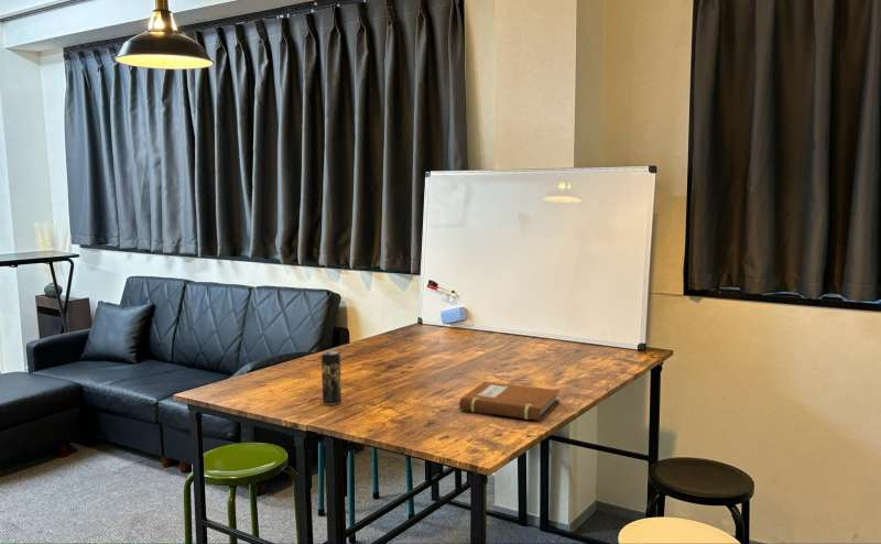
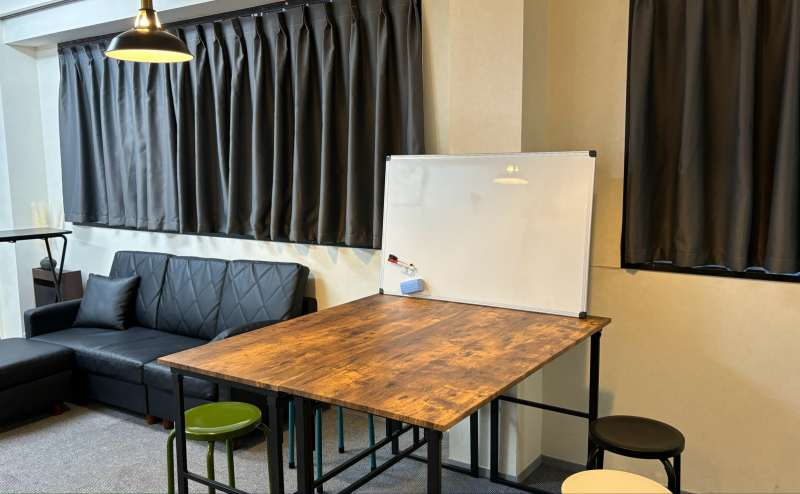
- notebook [457,380,561,422]
- beverage can [320,349,342,406]
